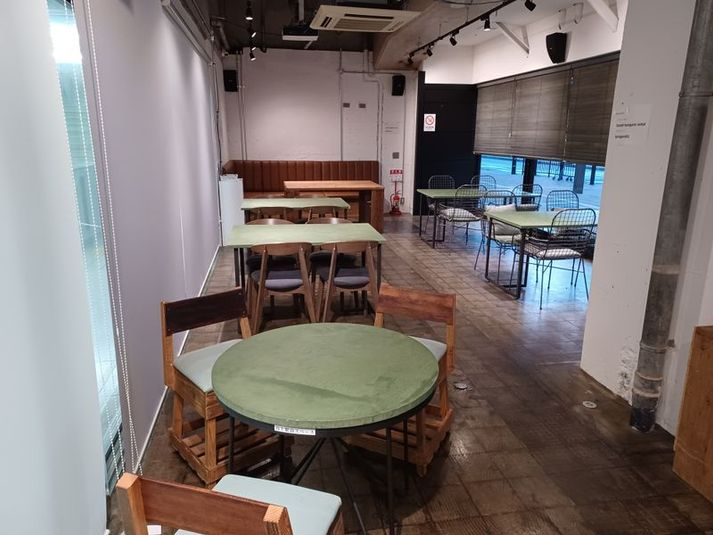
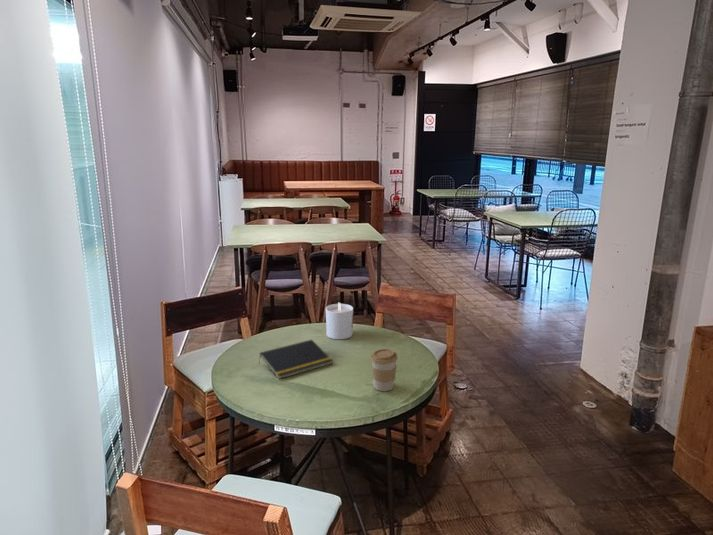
+ candle [325,301,354,340]
+ coffee cup [370,348,399,392]
+ notepad [258,339,334,380]
